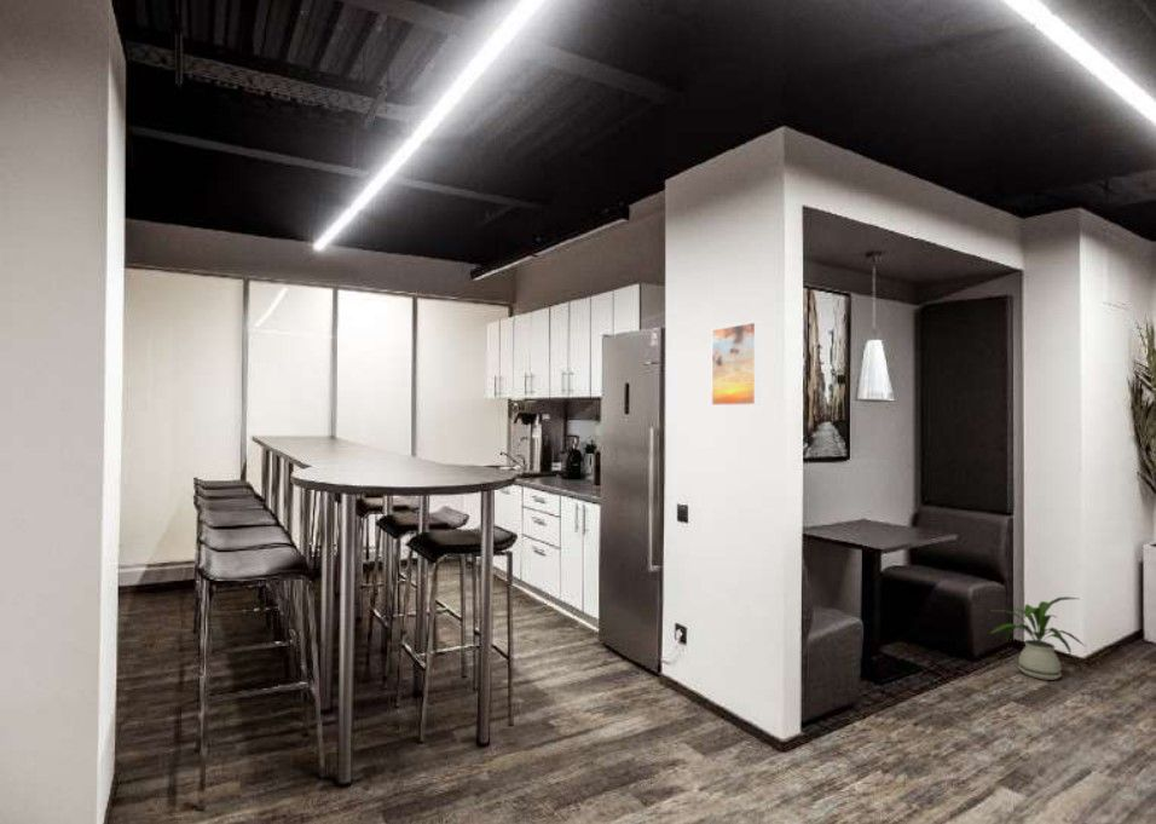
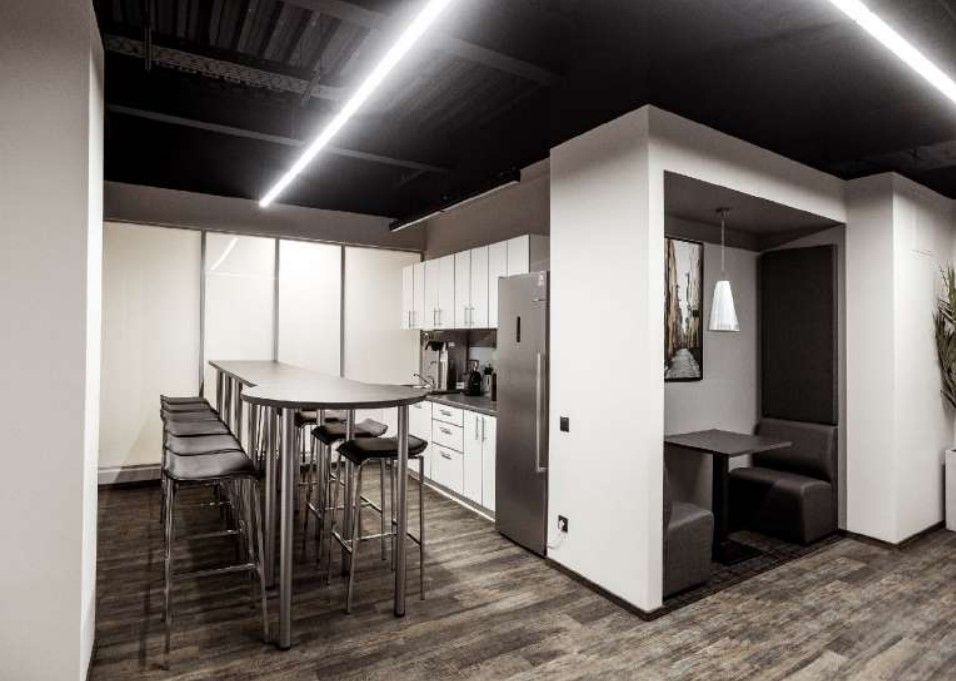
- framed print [710,321,762,407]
- house plant [988,595,1085,681]
